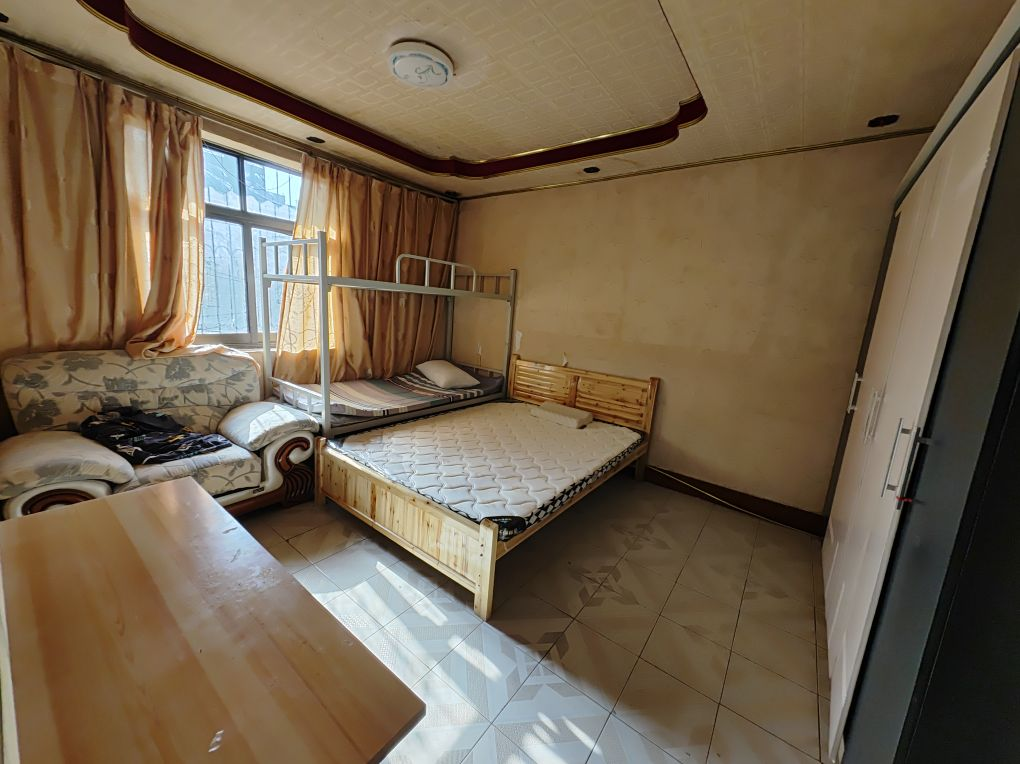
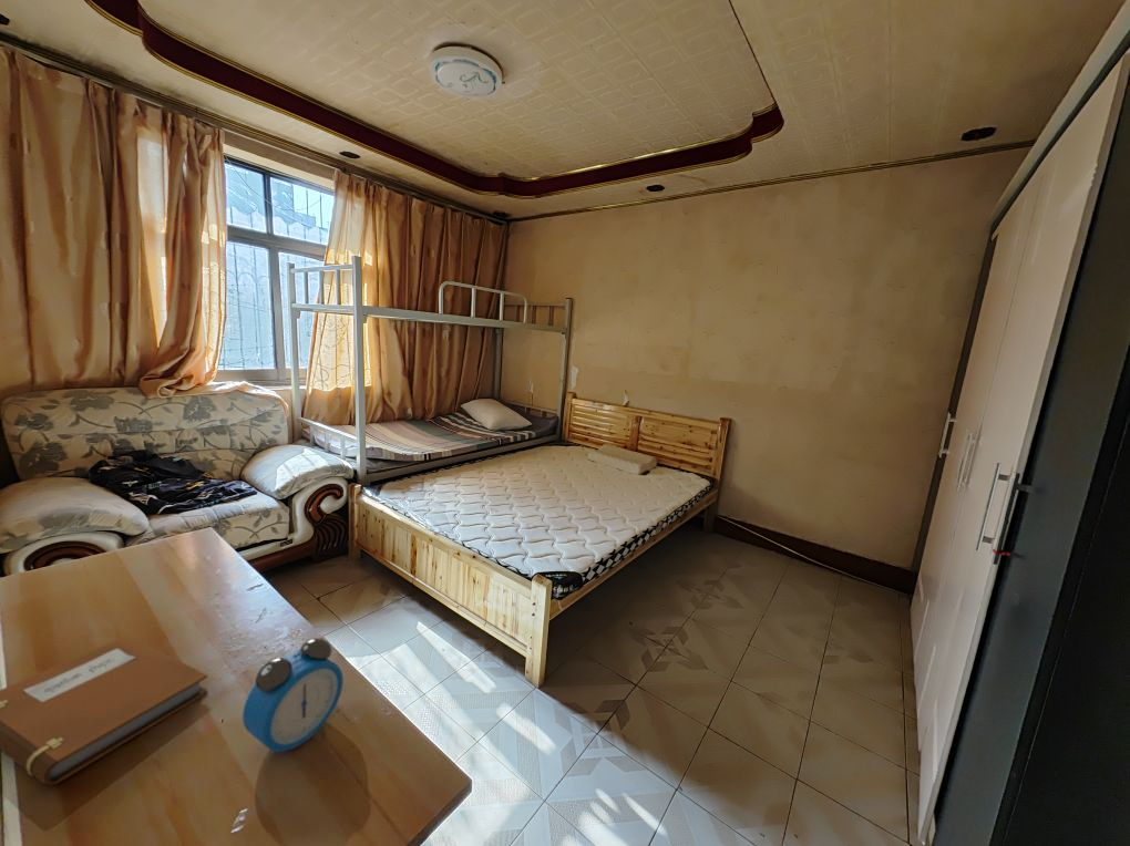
+ notebook [0,633,209,786]
+ alarm clock [242,637,345,757]
